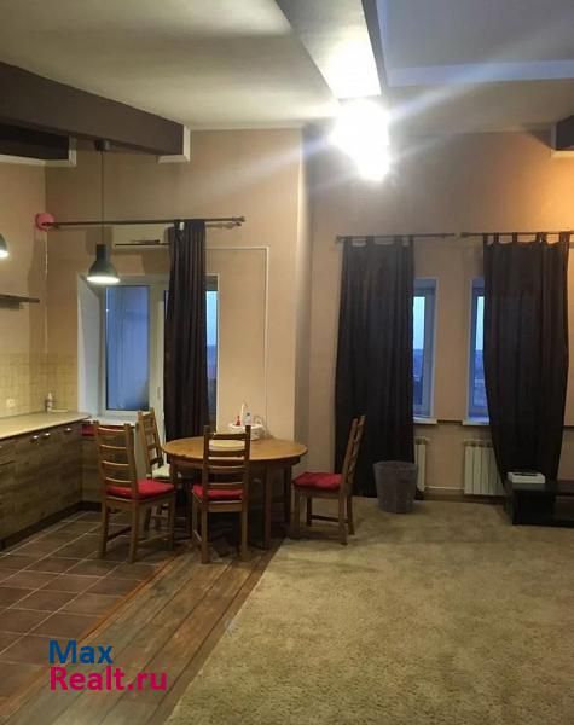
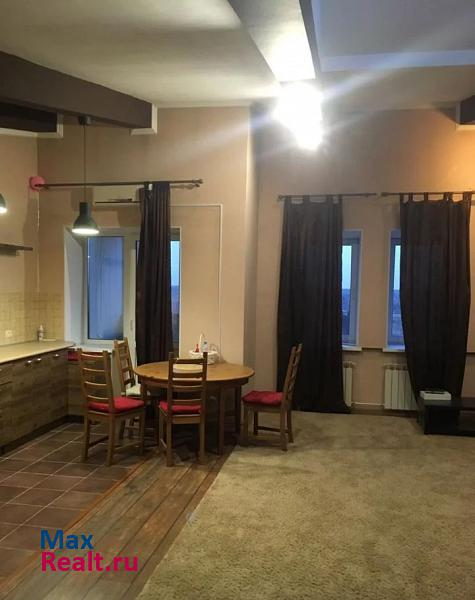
- waste bin [372,460,421,514]
